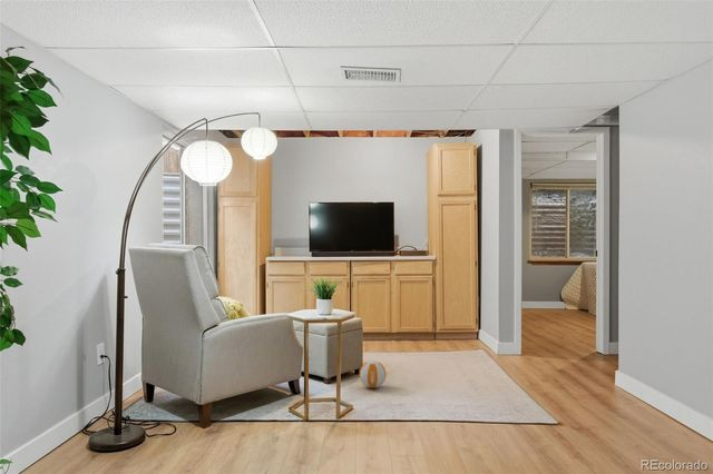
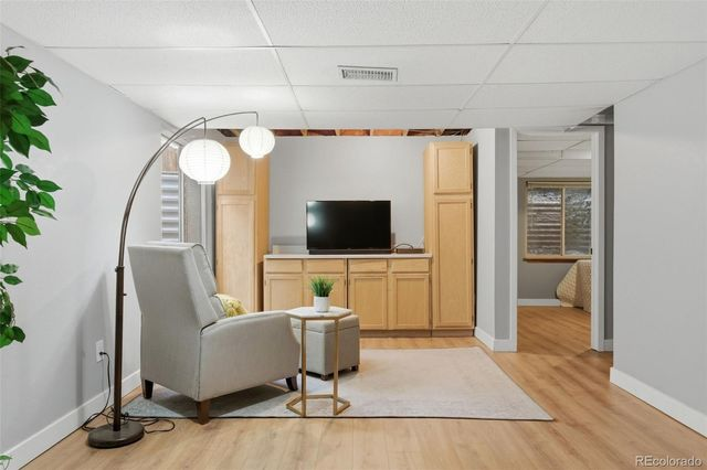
- volleyball [359,359,387,389]
